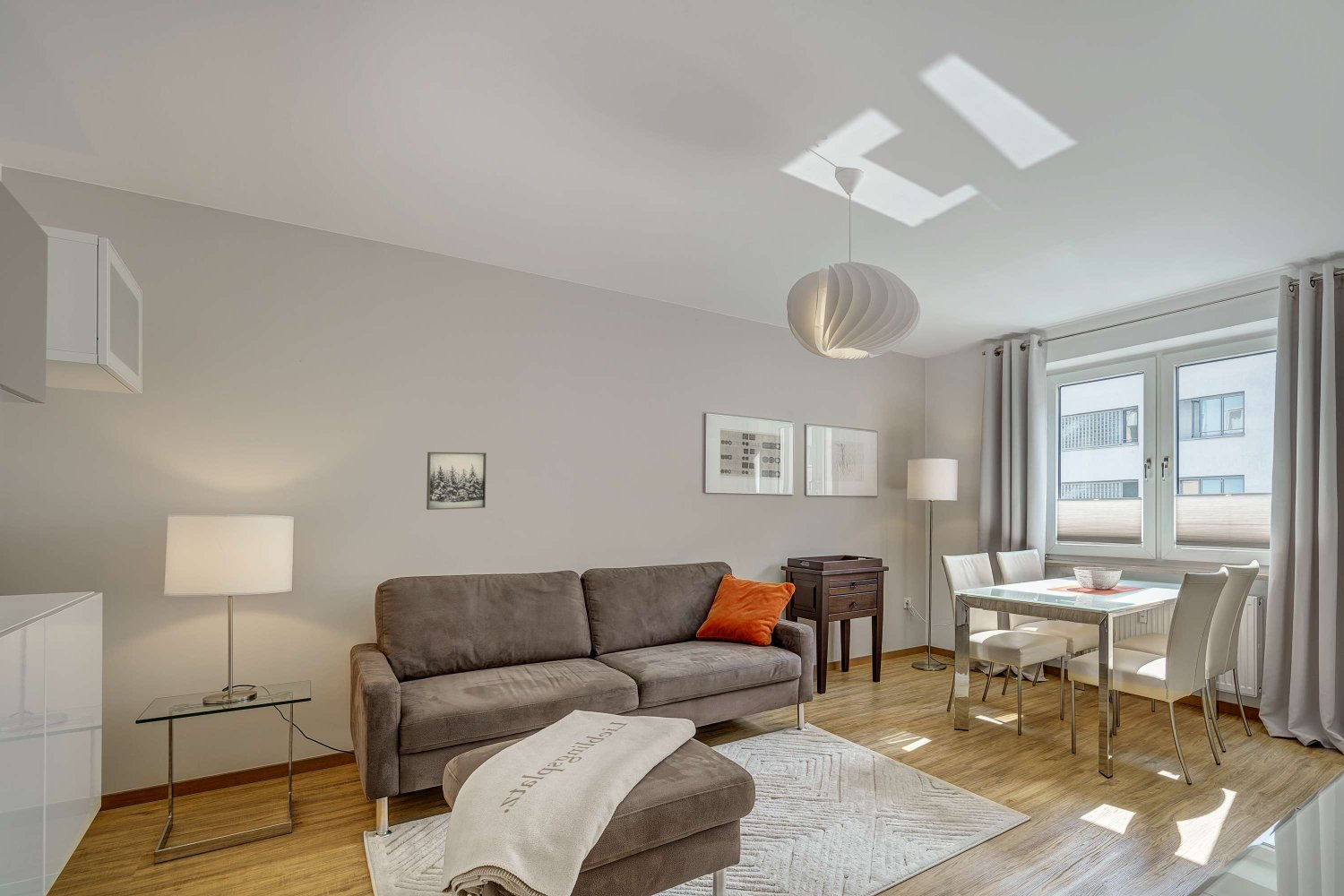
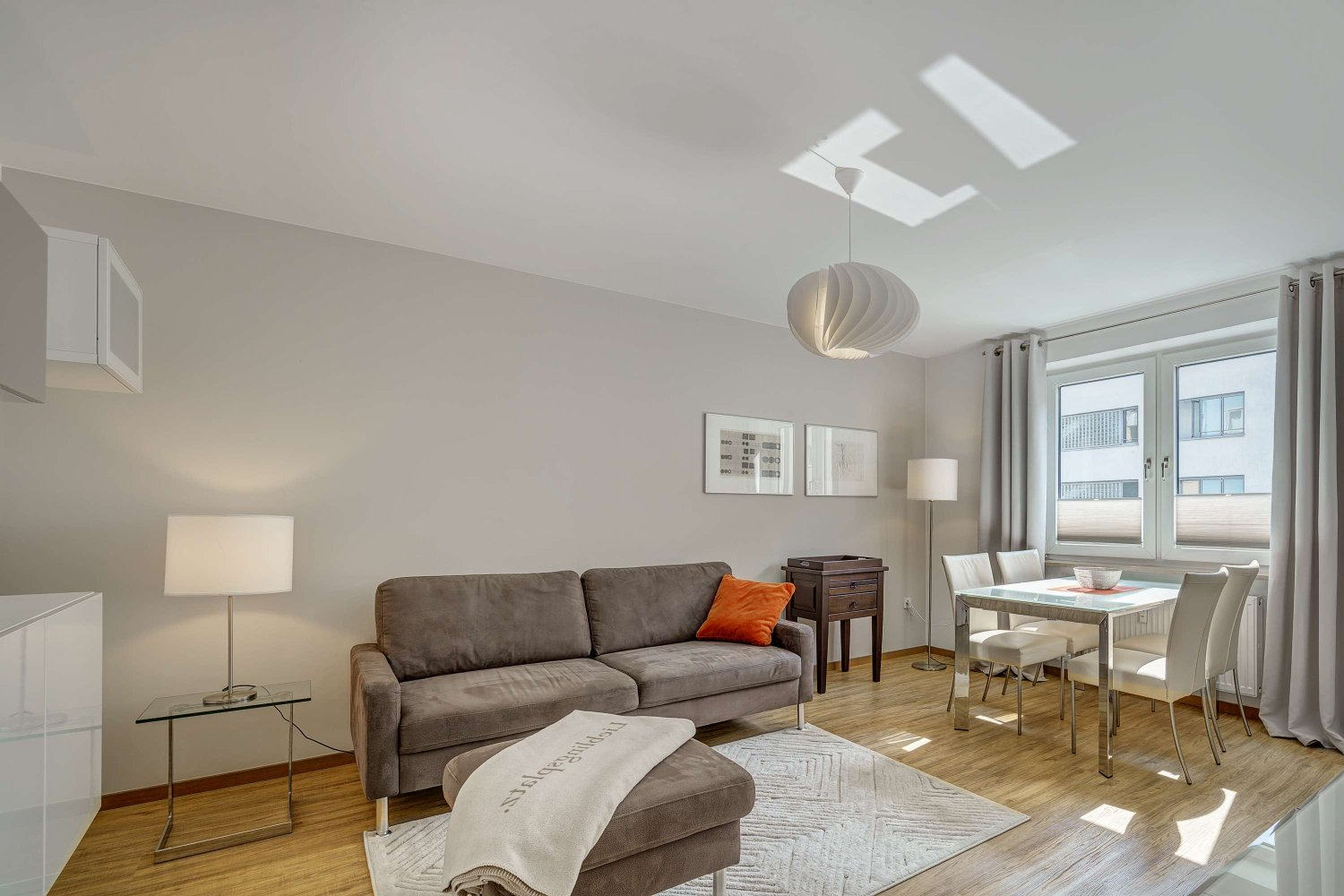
- wall art [426,452,487,511]
